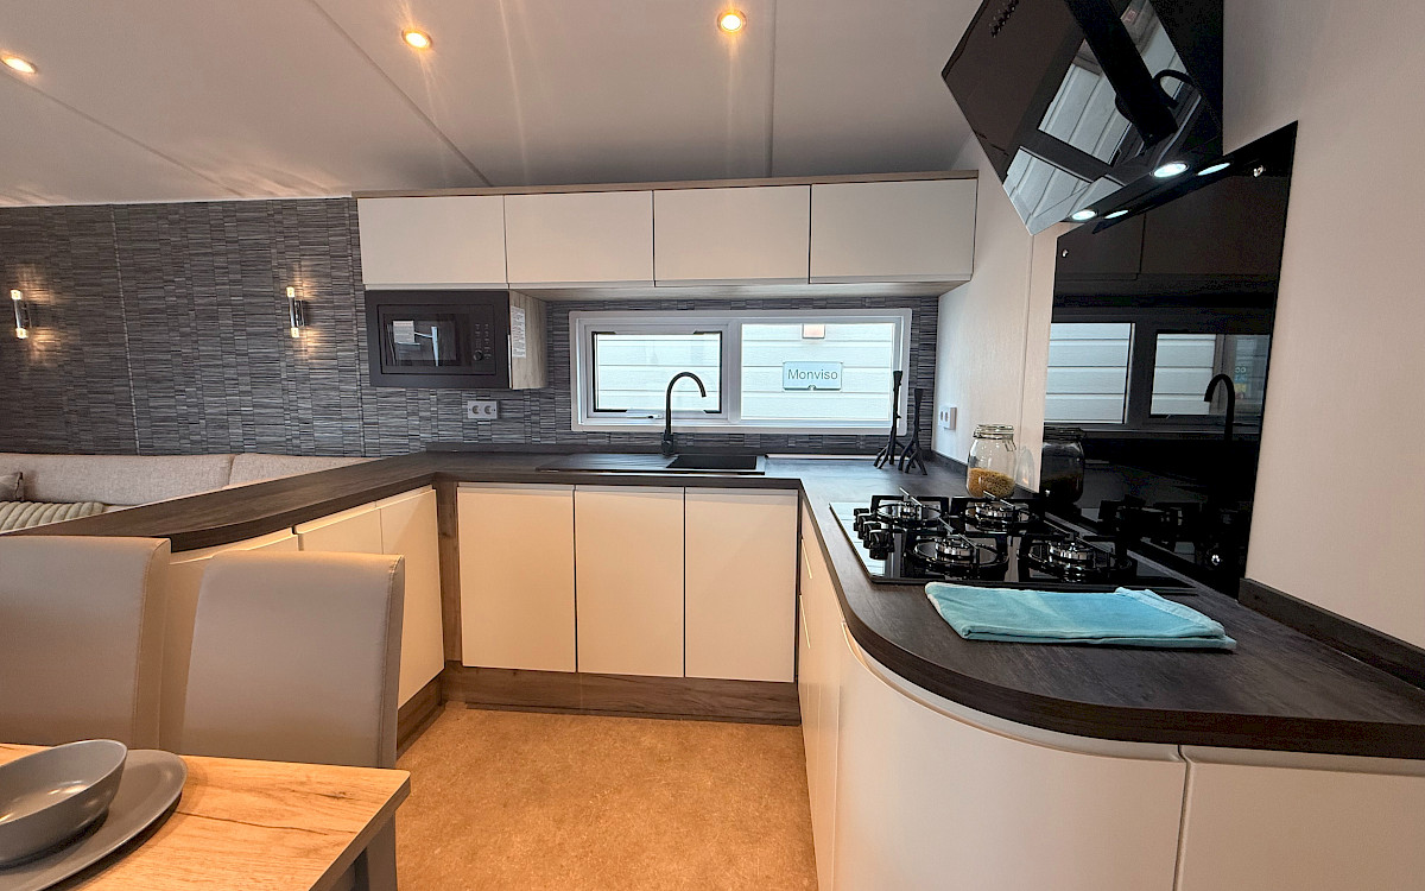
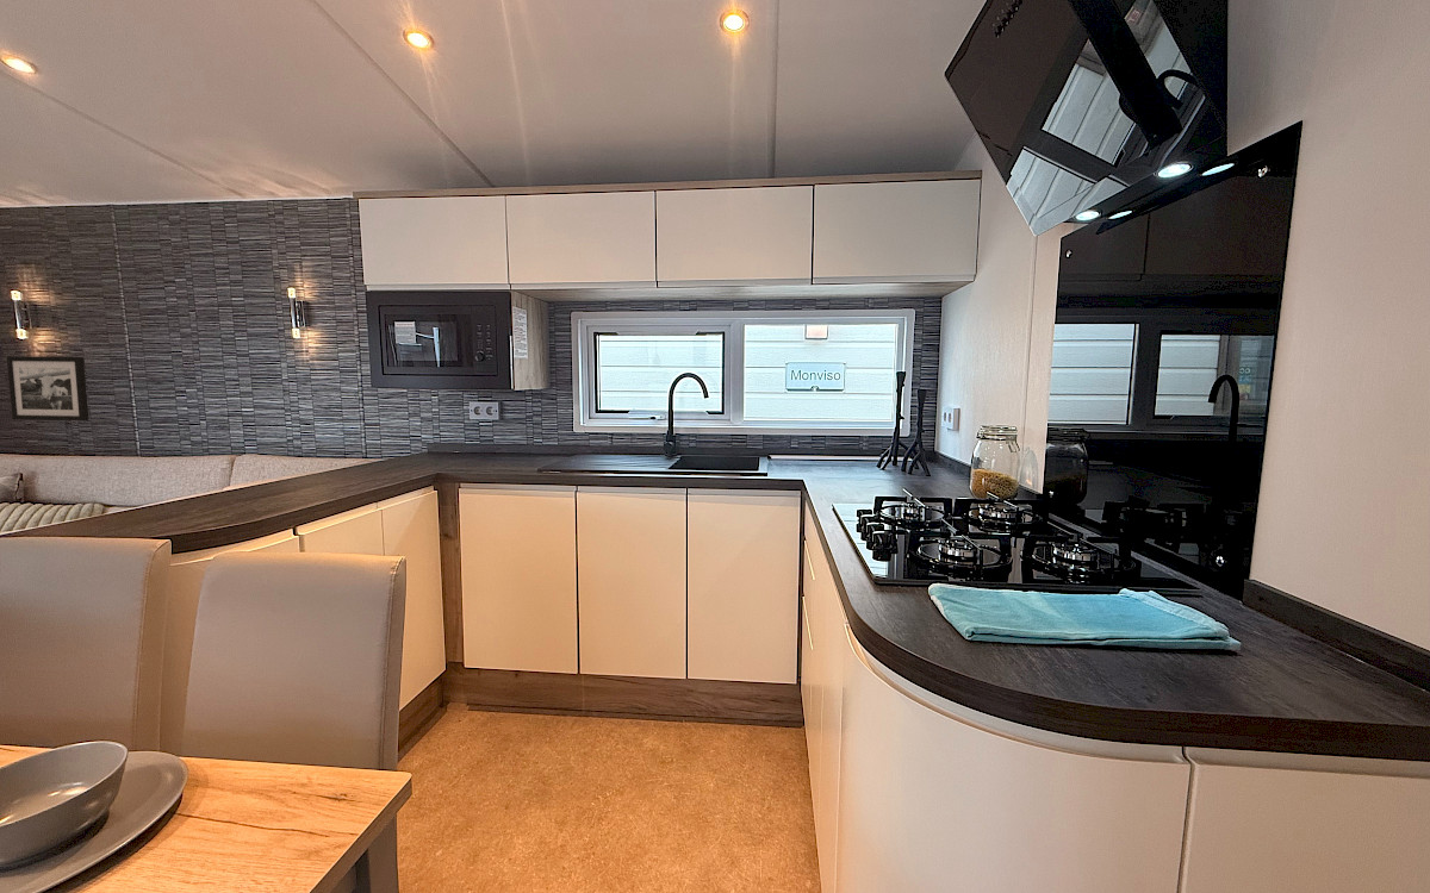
+ picture frame [6,355,89,421]
